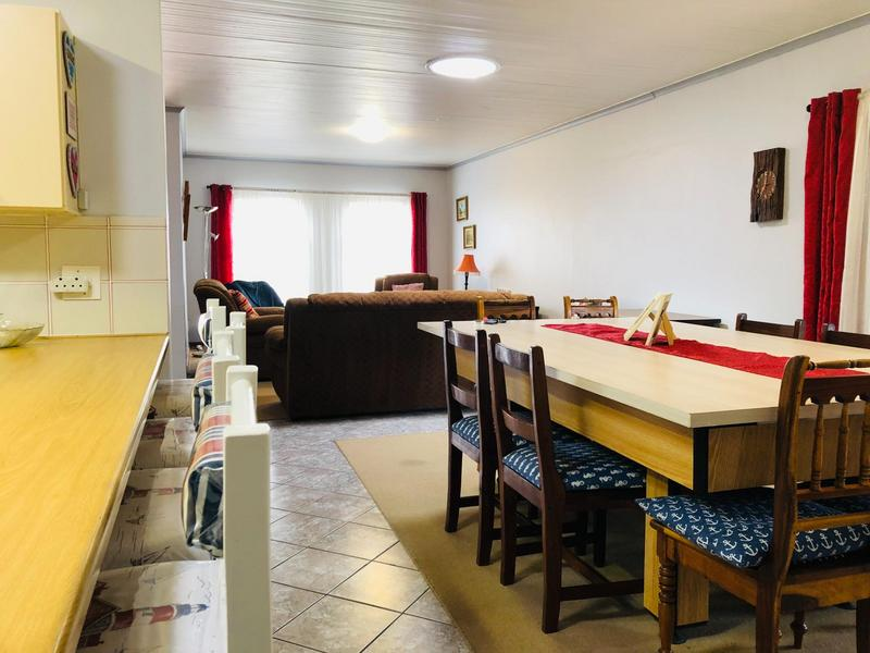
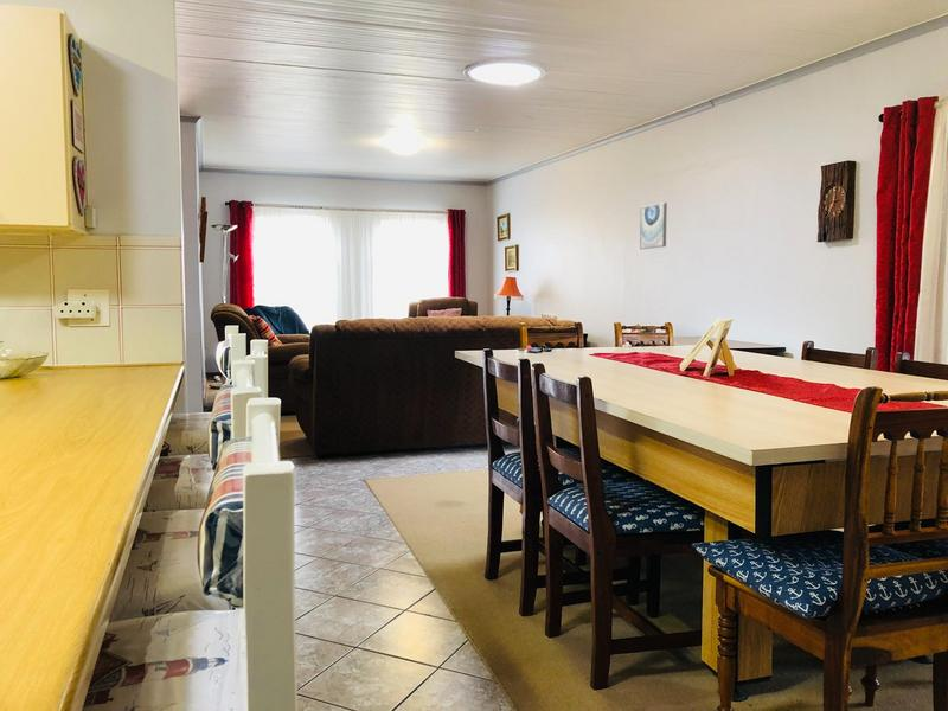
+ wall art [639,201,668,250]
